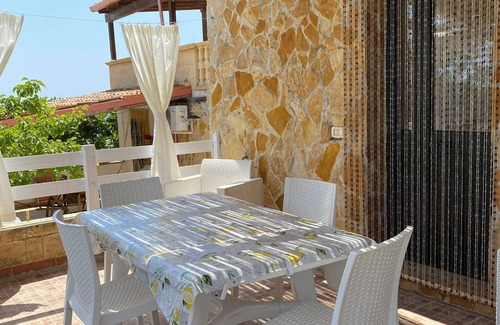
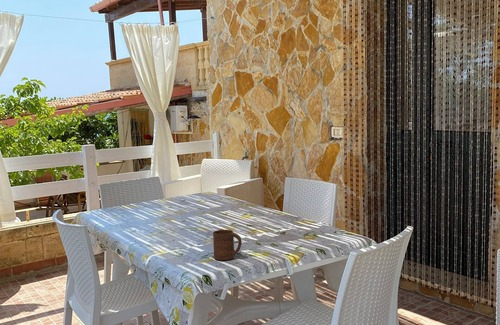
+ cup [212,229,243,261]
